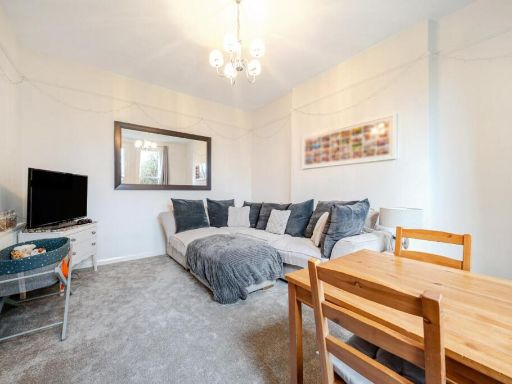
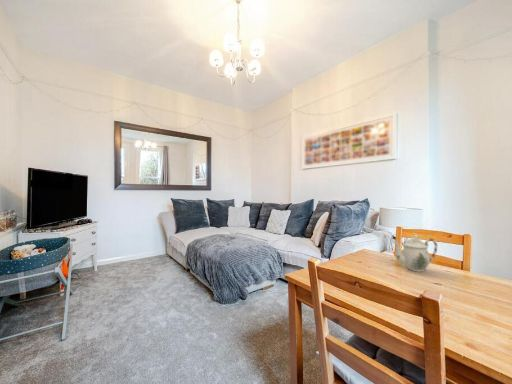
+ teapot [392,233,438,273]
